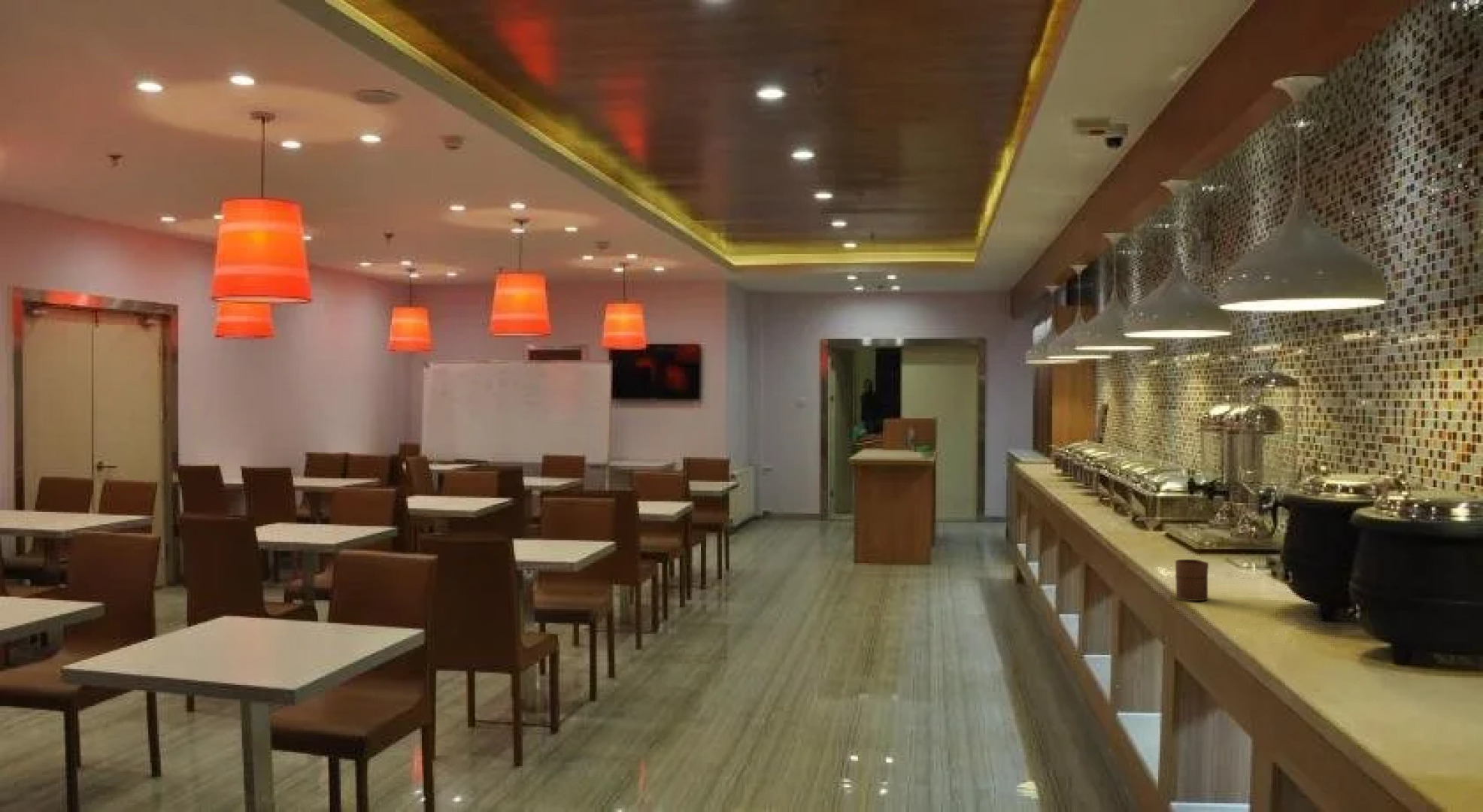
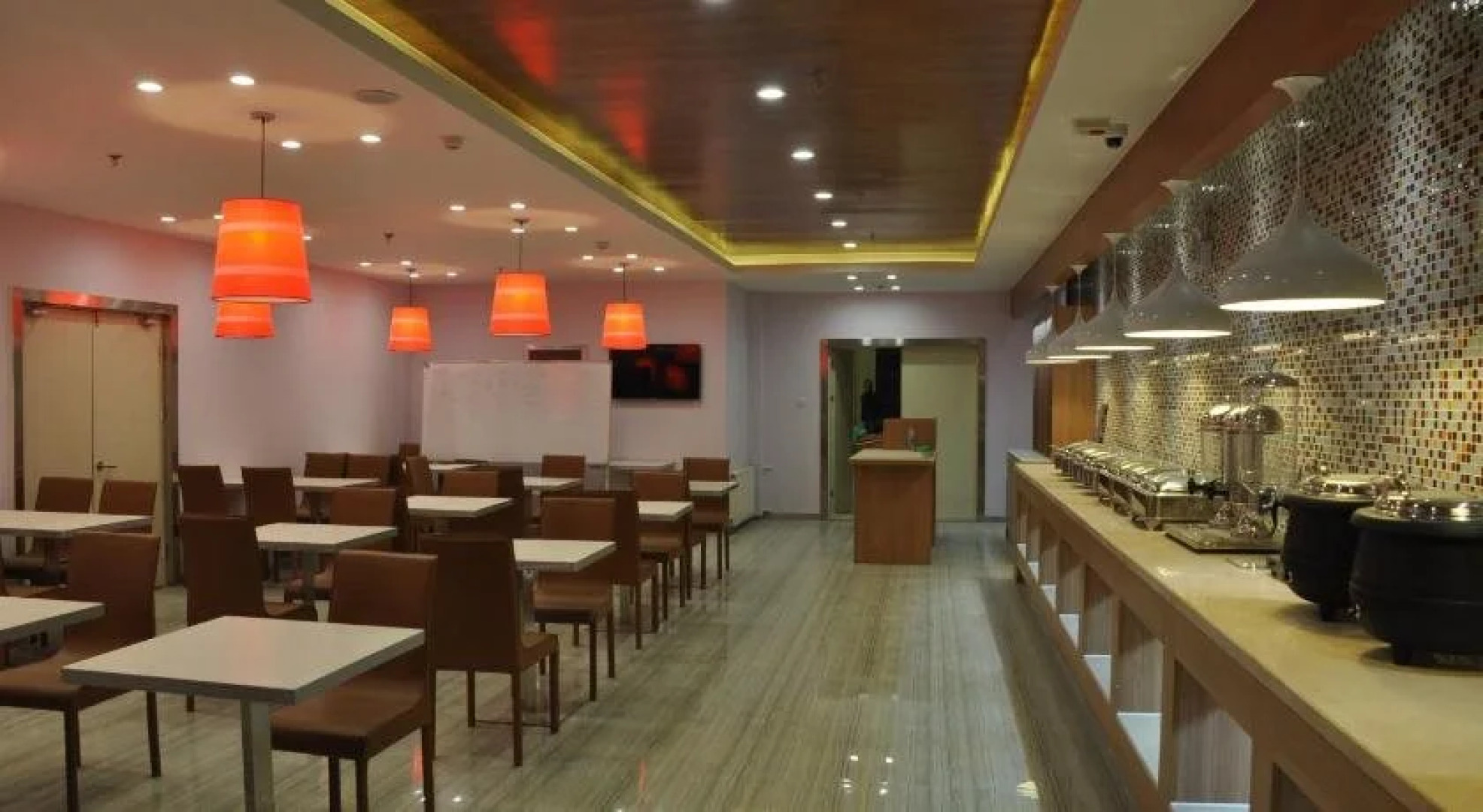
- cup [1175,559,1209,601]
